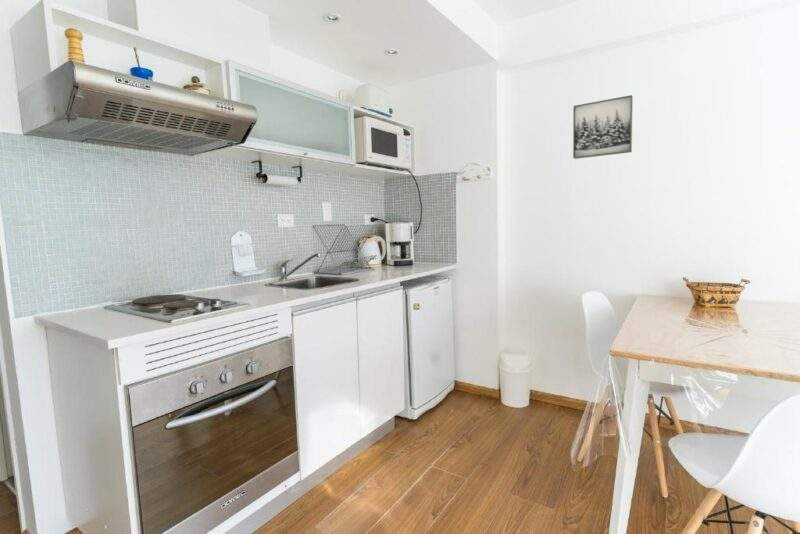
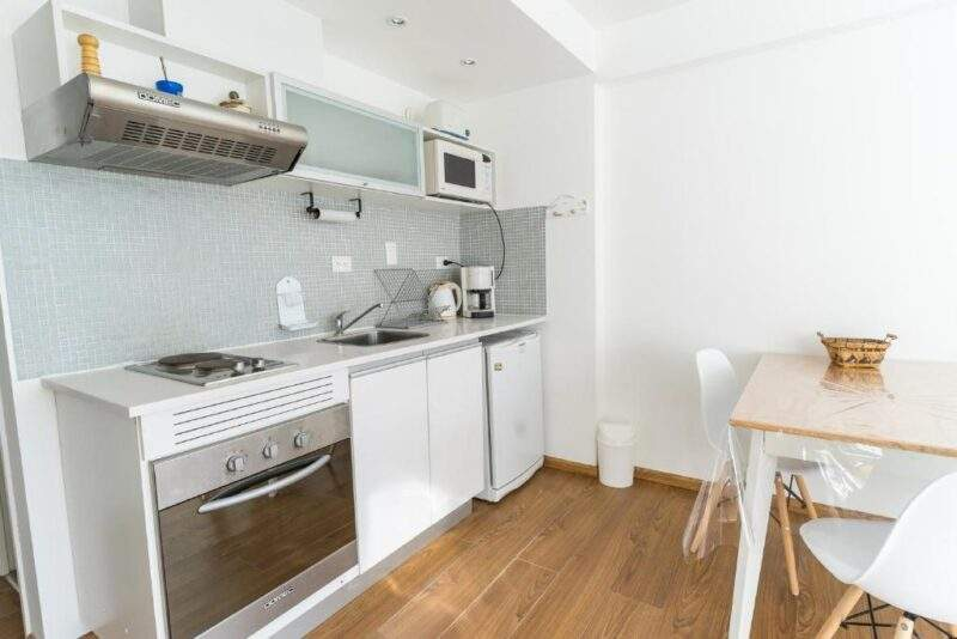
- wall art [572,94,634,160]
